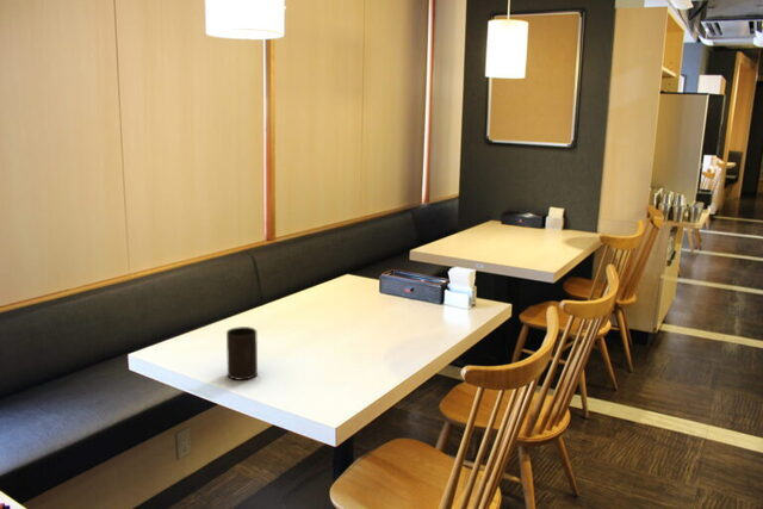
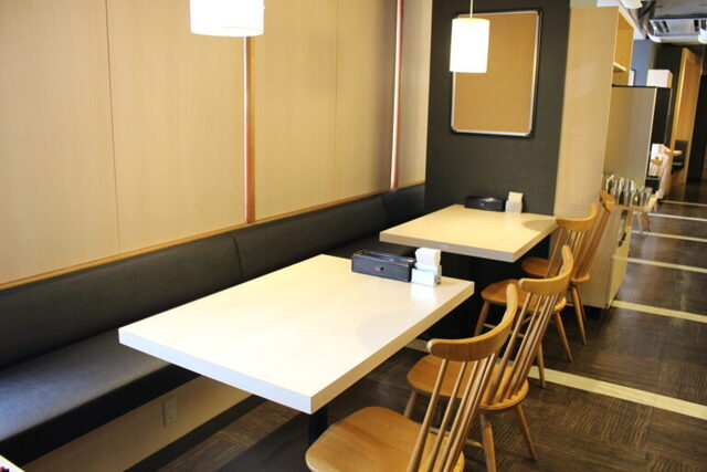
- cup [225,325,259,381]
